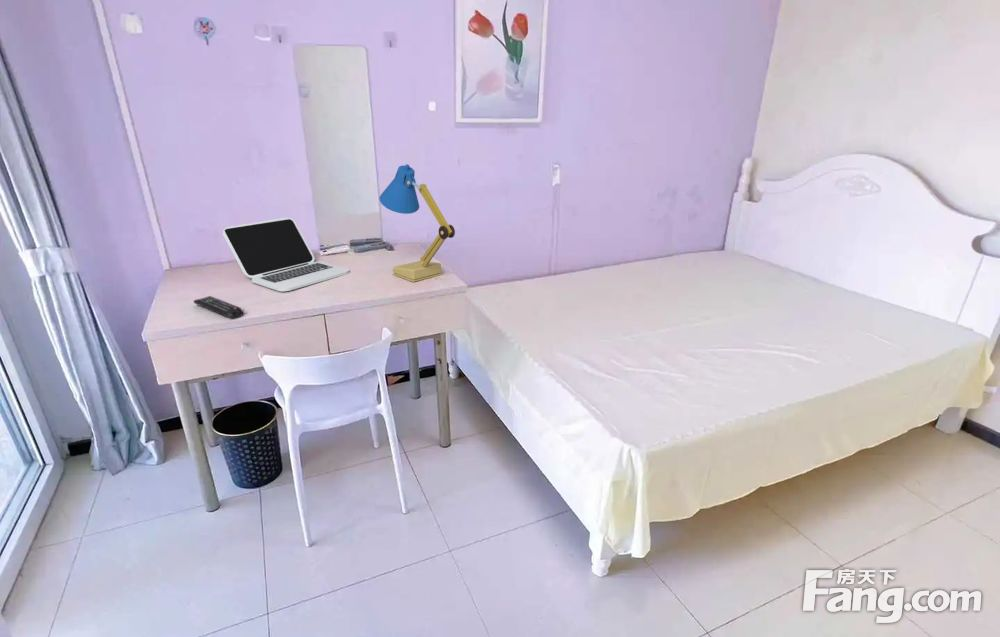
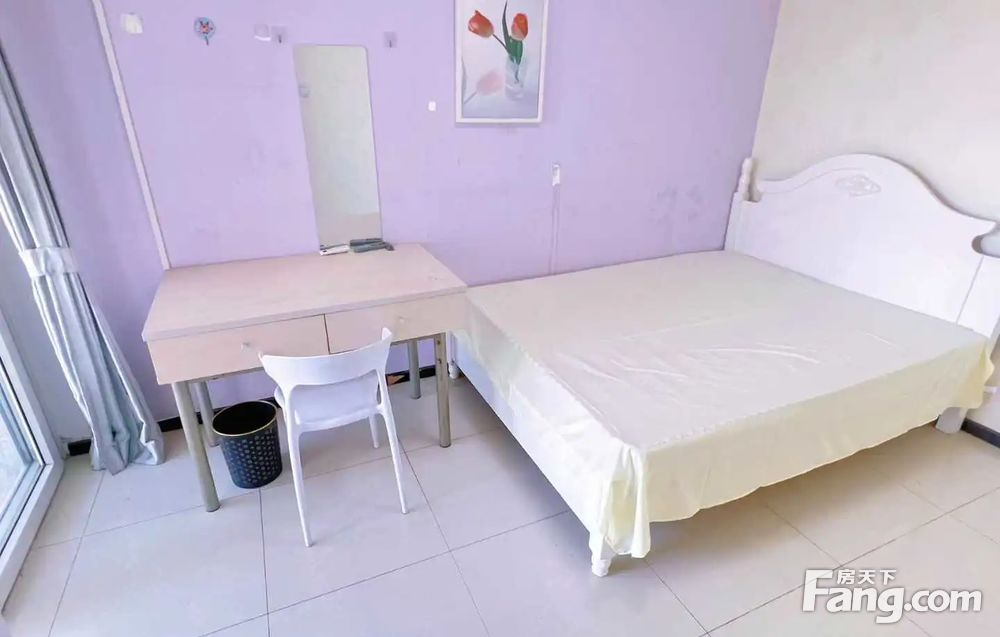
- desk lamp [378,163,456,283]
- laptop [222,216,350,292]
- remote control [193,295,244,320]
